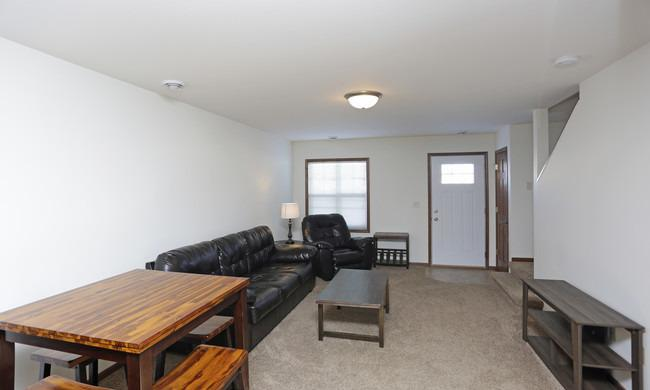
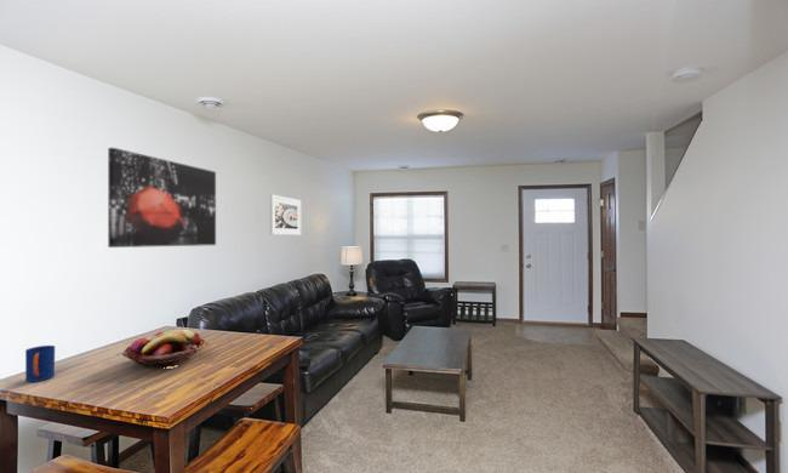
+ mug [24,344,56,383]
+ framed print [269,194,302,236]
+ wall art [107,147,217,249]
+ fruit basket [121,329,210,369]
